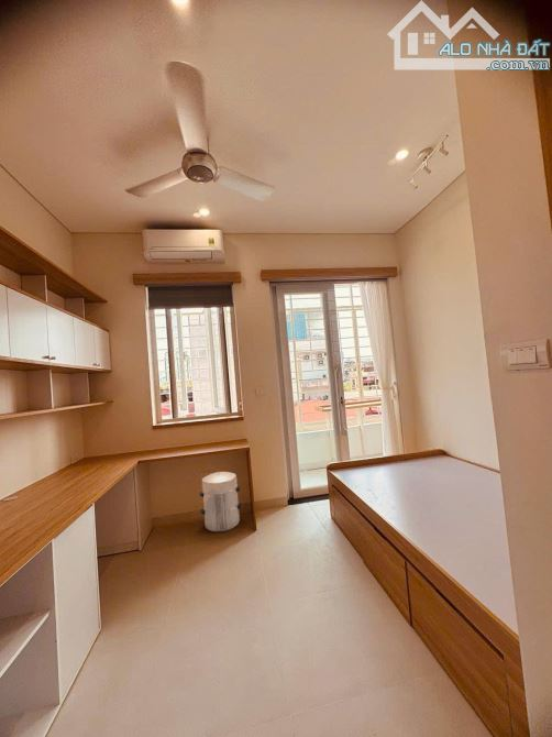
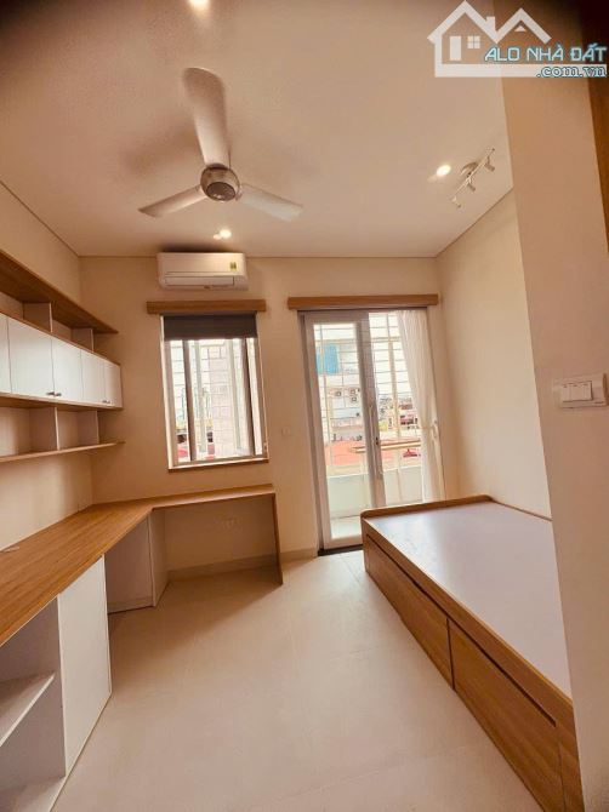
- waste bin [198,470,243,534]
